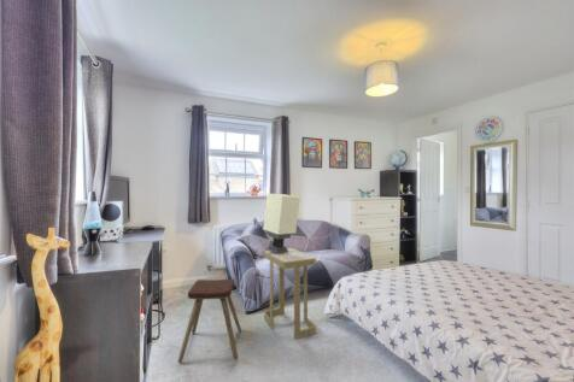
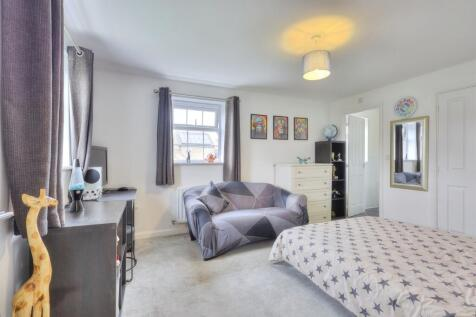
- table lamp [262,193,301,254]
- music stool [177,277,242,364]
- side table [263,247,317,340]
